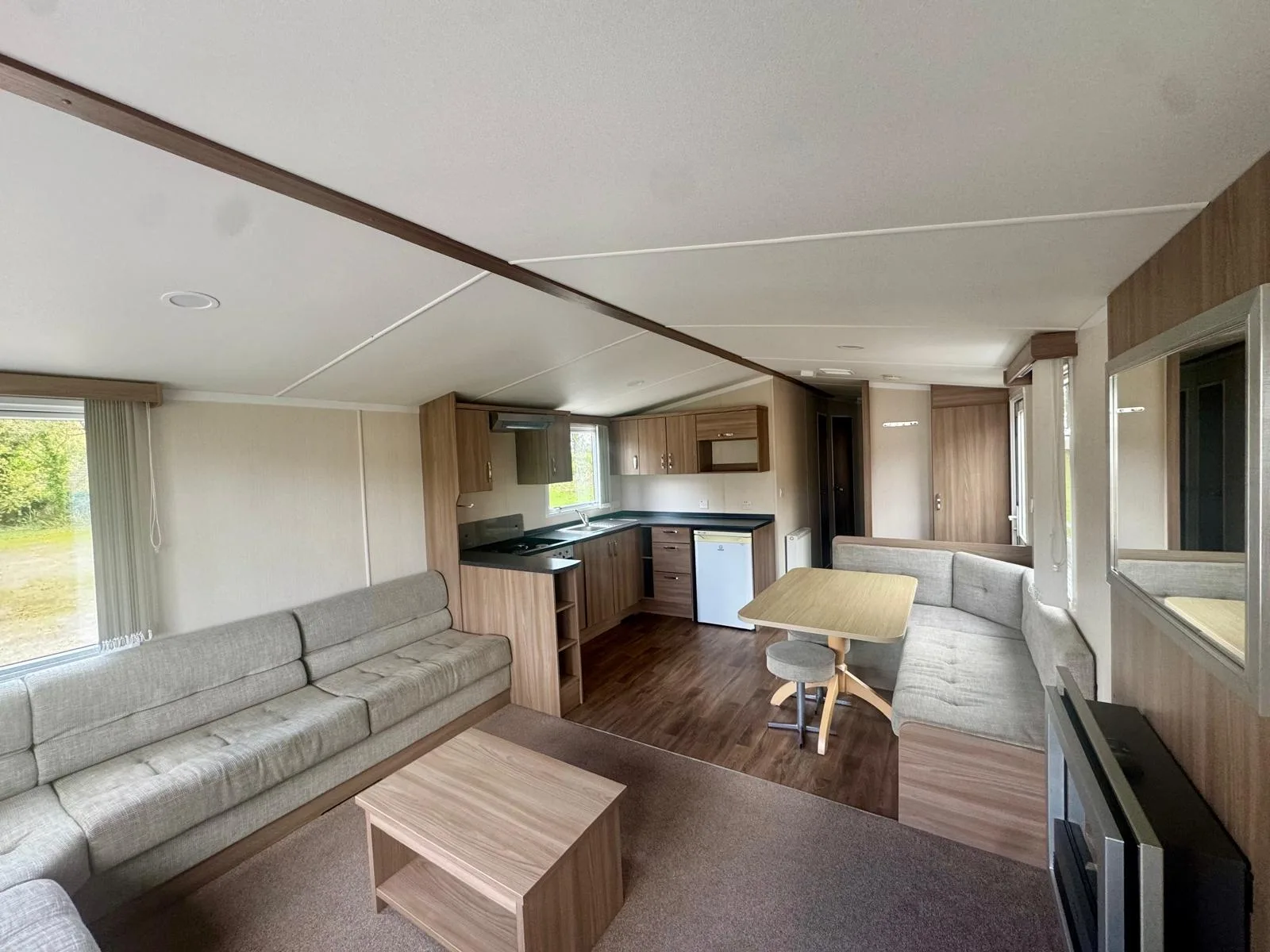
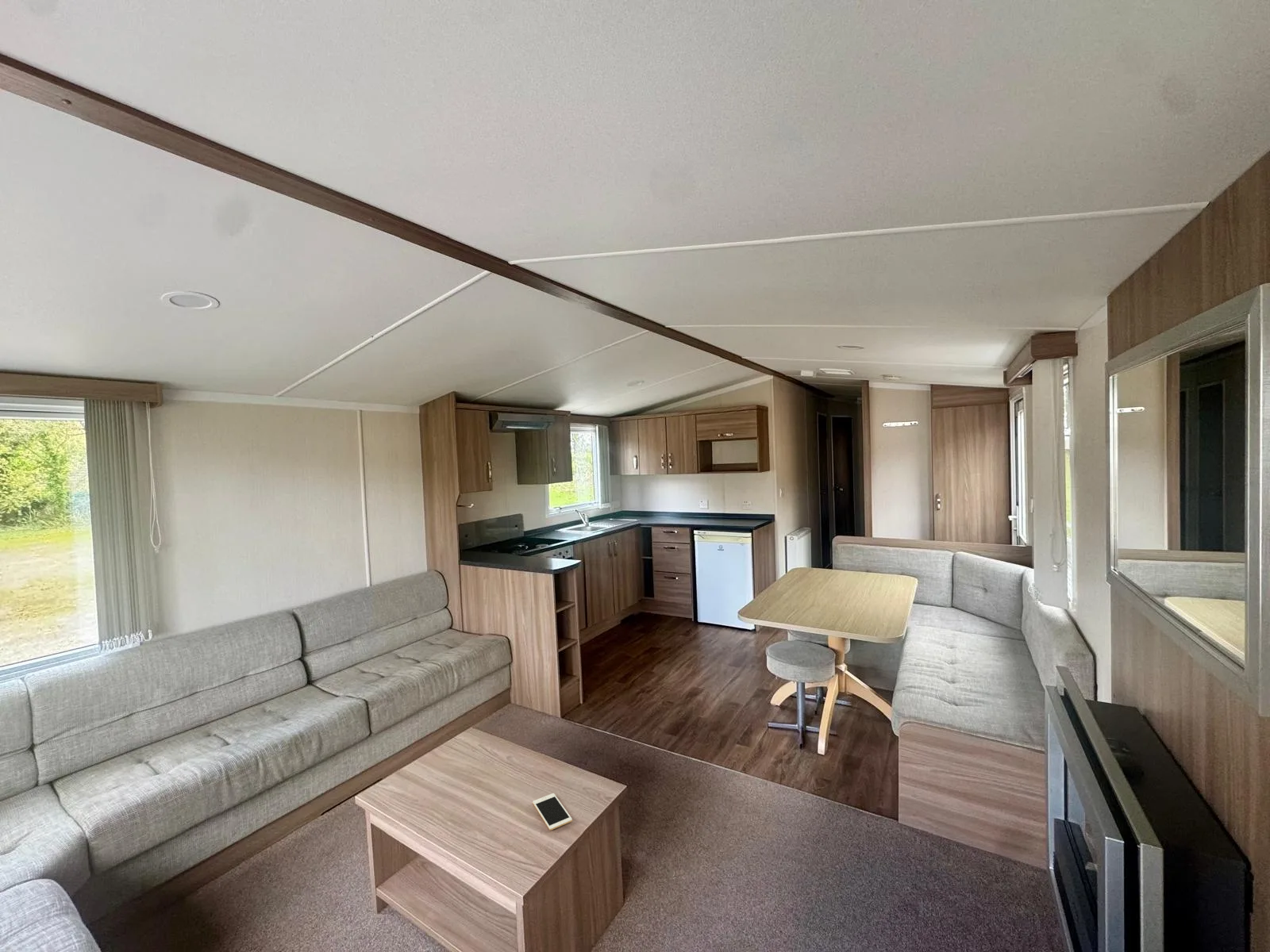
+ cell phone [532,793,573,831]
